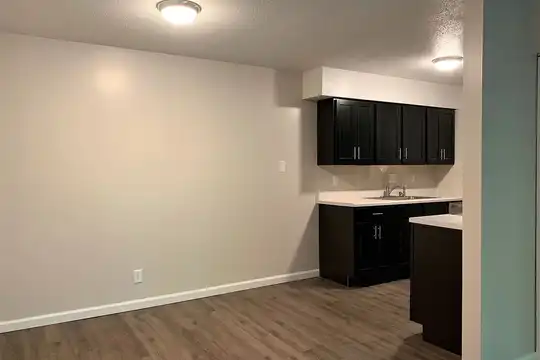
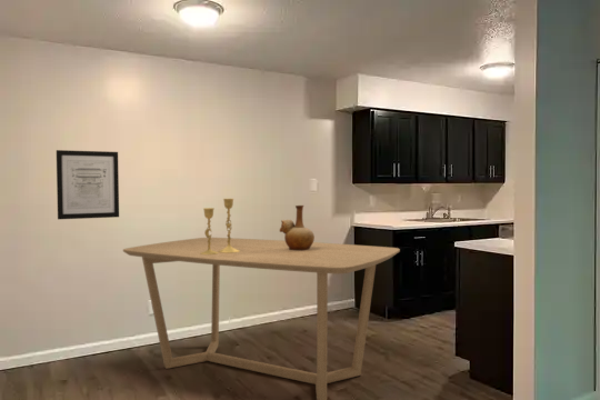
+ dining table [122,237,401,400]
+ candlestick [201,198,240,254]
+ vase [279,204,316,250]
+ wall art [56,149,120,220]
